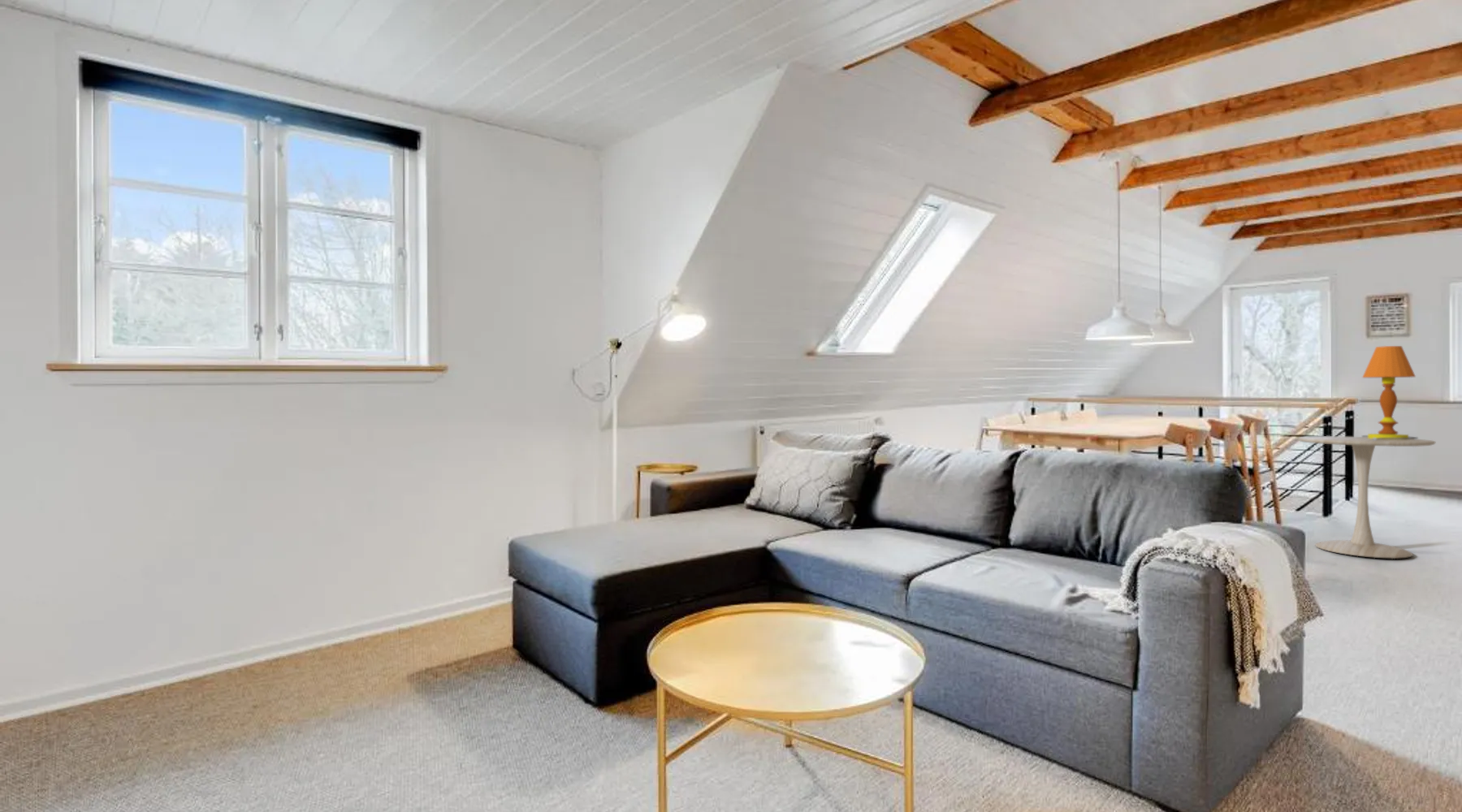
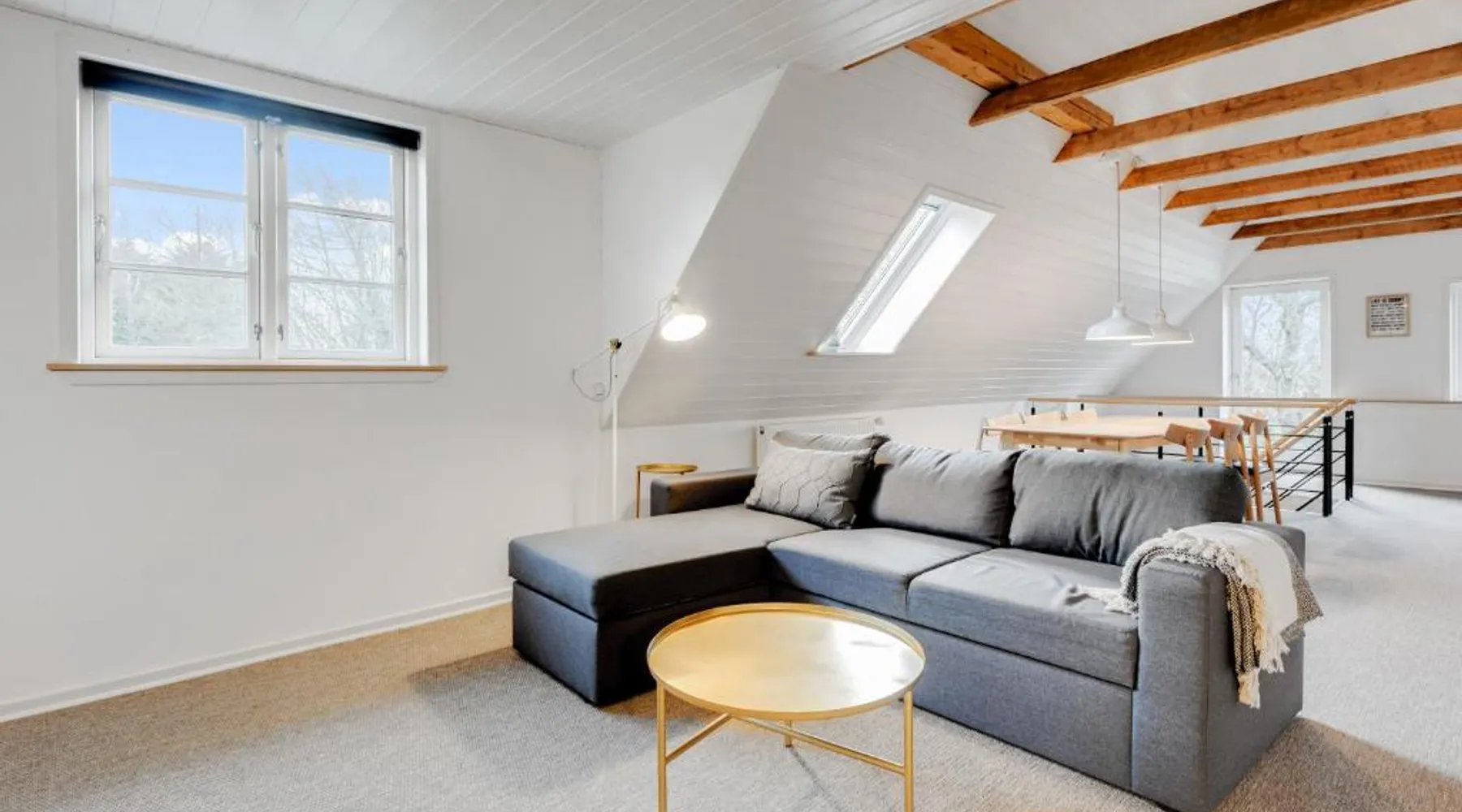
- side table [1297,435,1436,559]
- table lamp [1361,345,1419,440]
